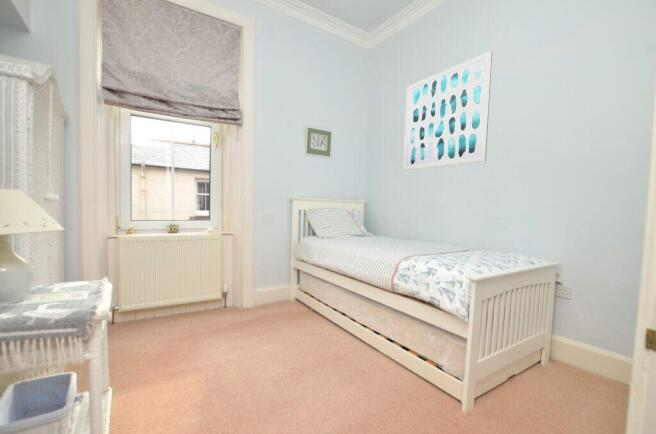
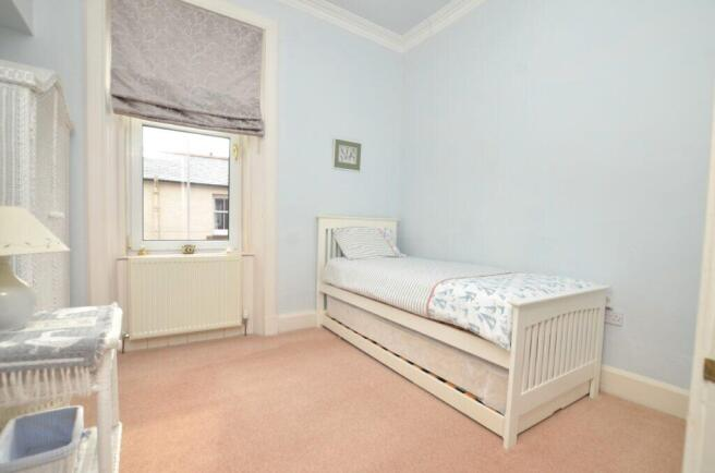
- wall art [403,50,493,171]
